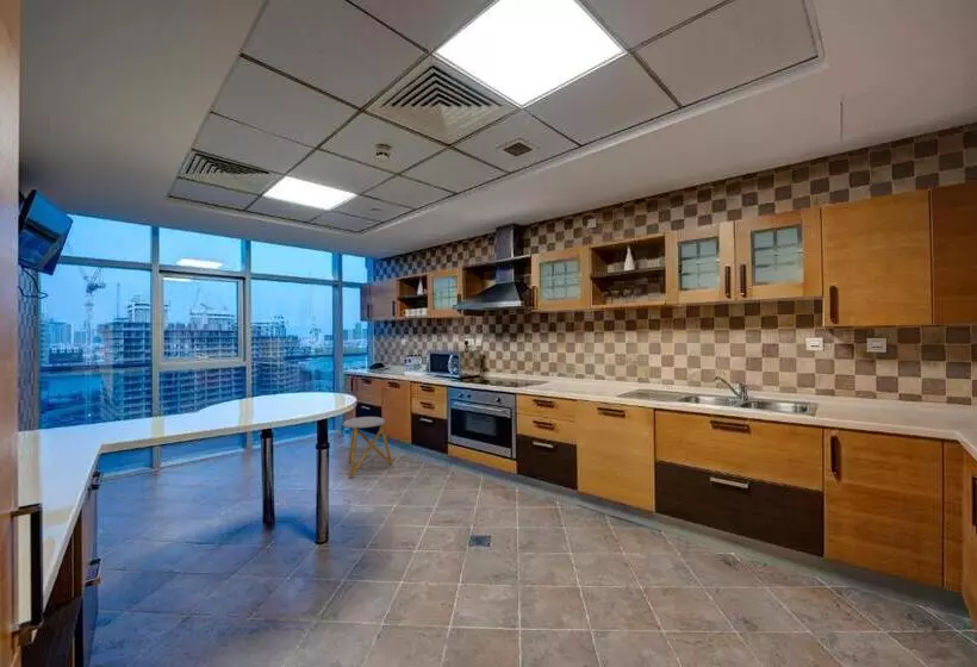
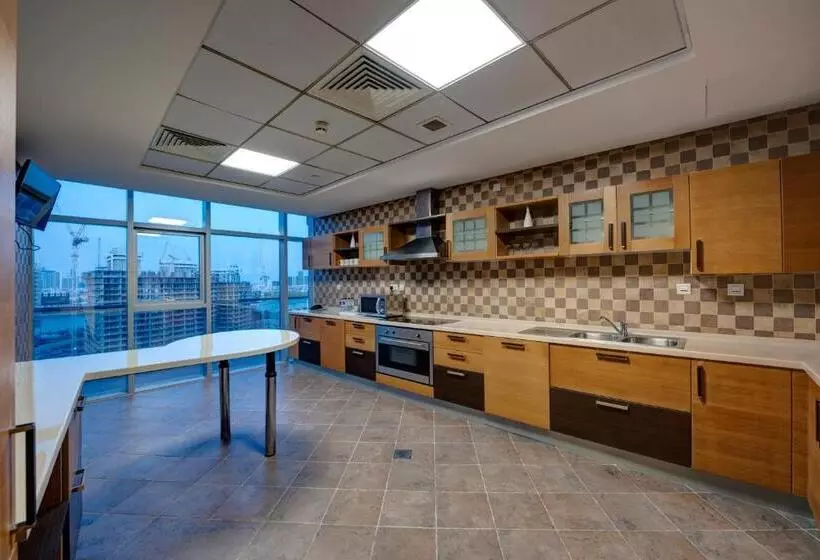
- stool [342,416,394,479]
